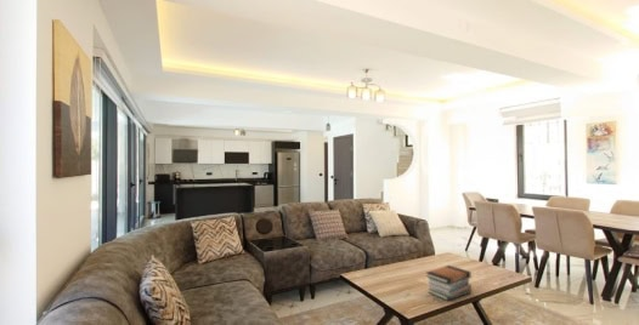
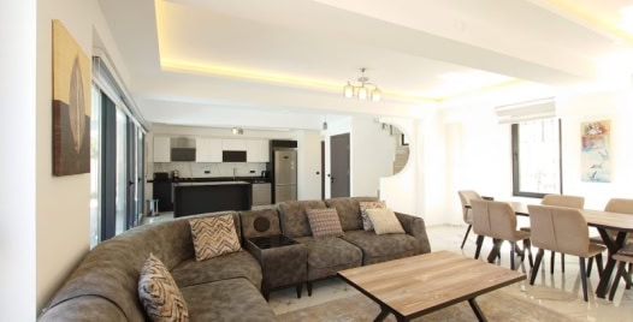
- book stack [424,264,473,302]
